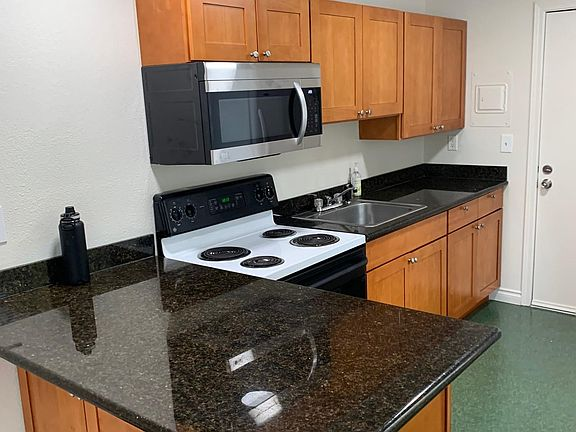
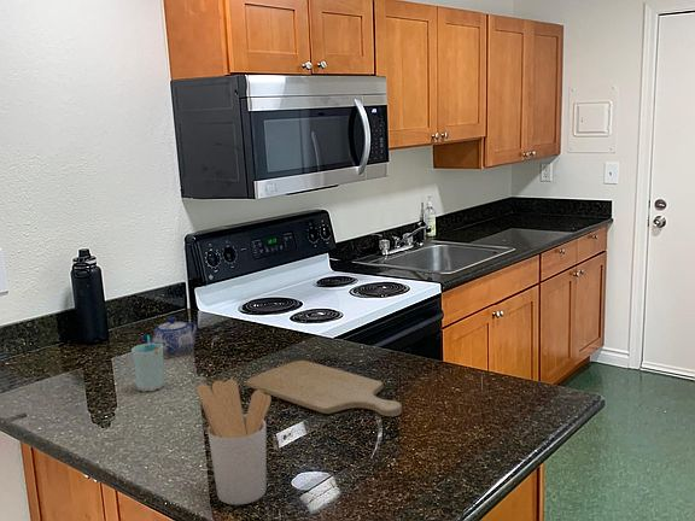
+ teapot [139,316,199,357]
+ cup [130,335,165,393]
+ chopping board [245,359,403,417]
+ utensil holder [195,379,273,505]
